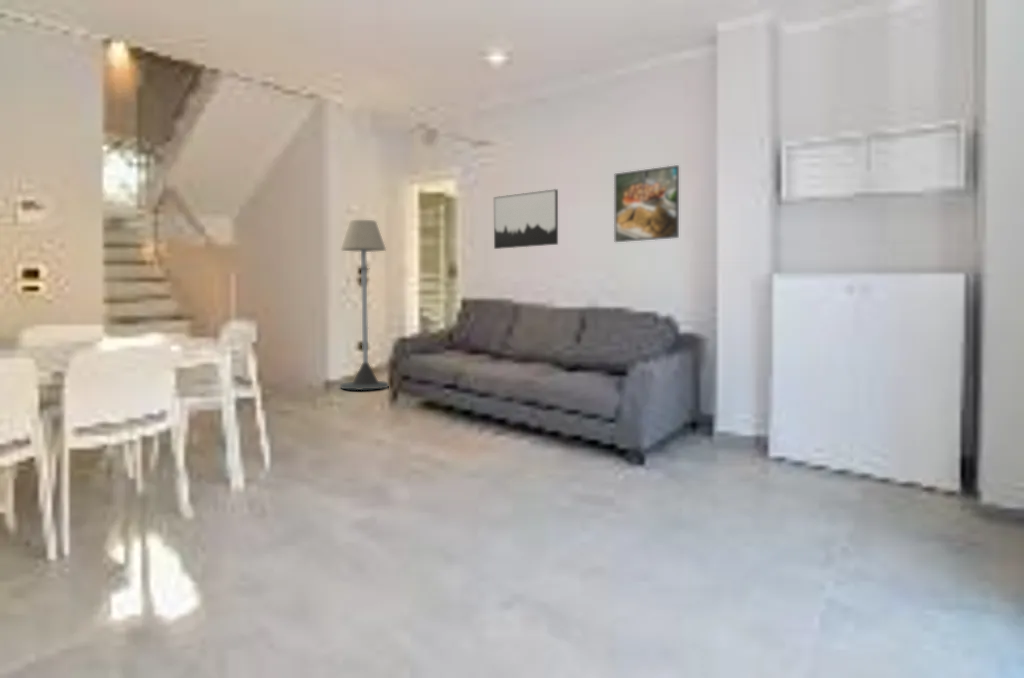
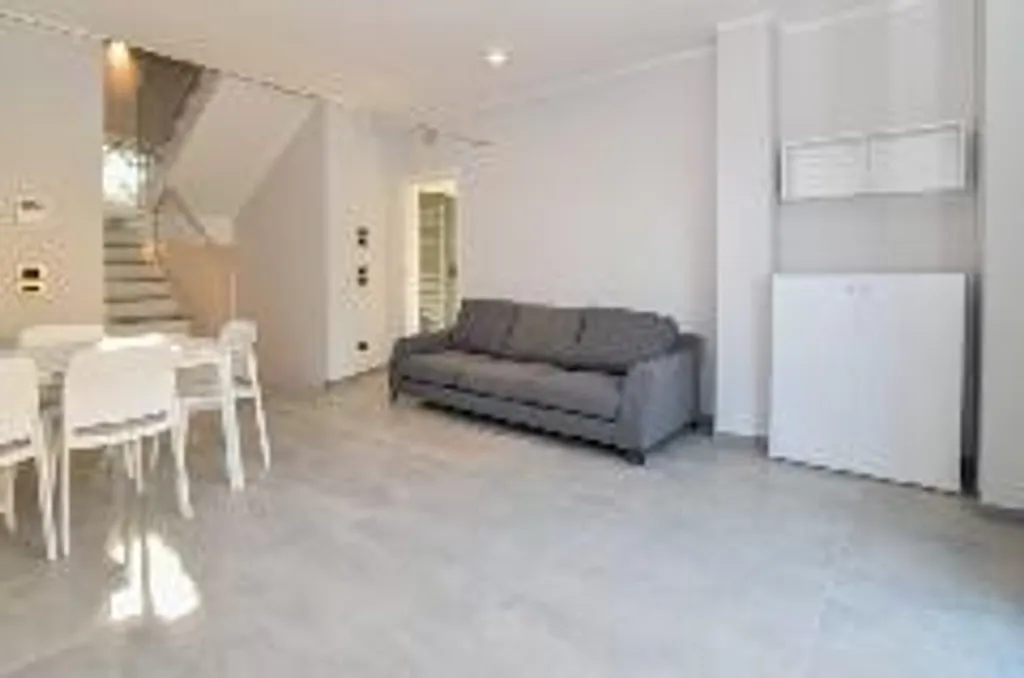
- floor lamp [339,219,390,391]
- wall art [493,188,559,250]
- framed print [614,164,680,243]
